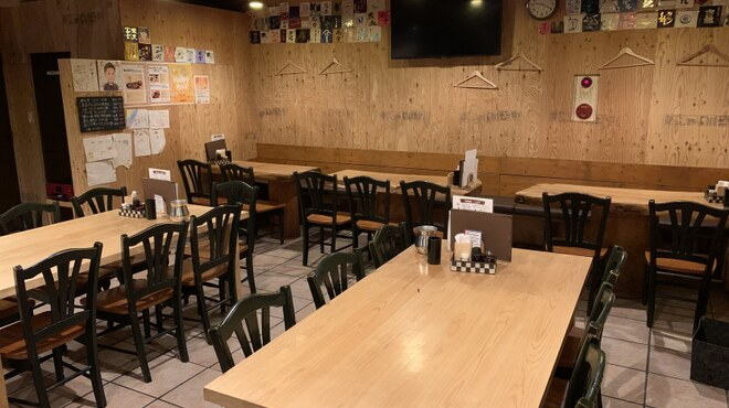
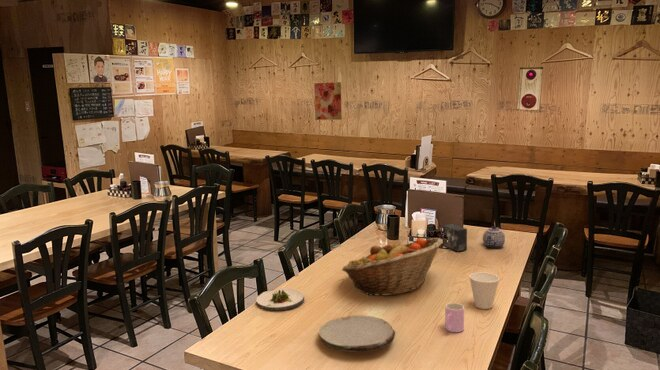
+ small box [442,223,468,252]
+ cup [444,302,465,333]
+ cup [468,271,501,310]
+ salad plate [255,287,306,311]
+ fruit basket [341,237,443,297]
+ plate [317,314,396,353]
+ teapot [482,225,506,249]
+ wall art [313,81,343,121]
